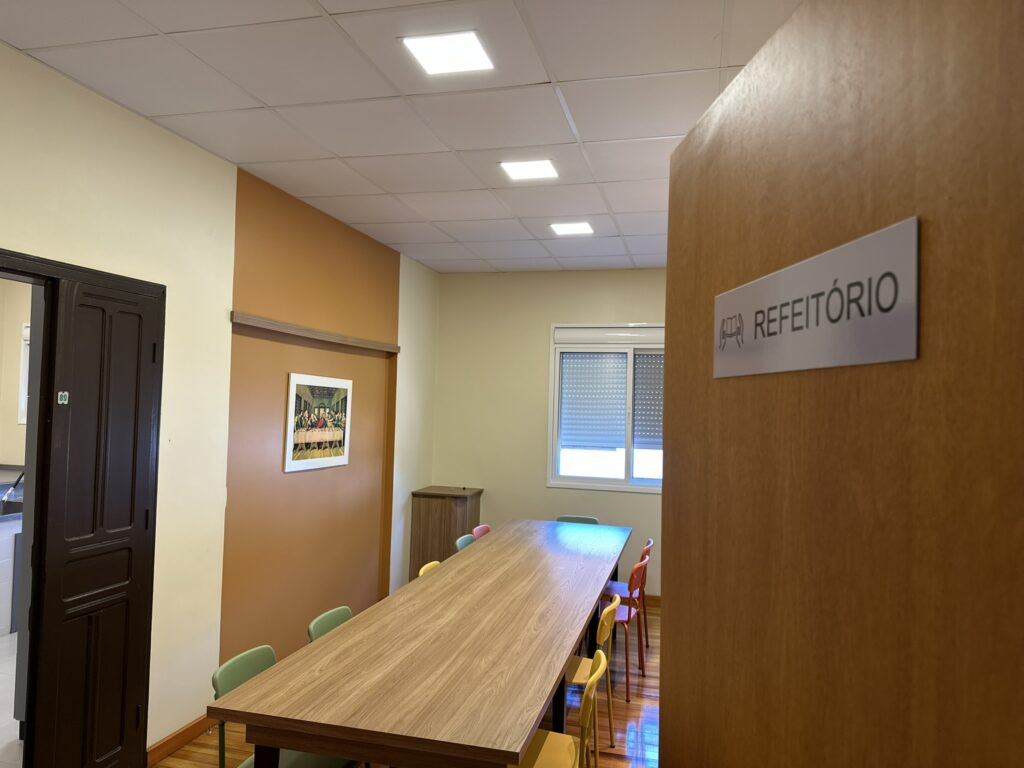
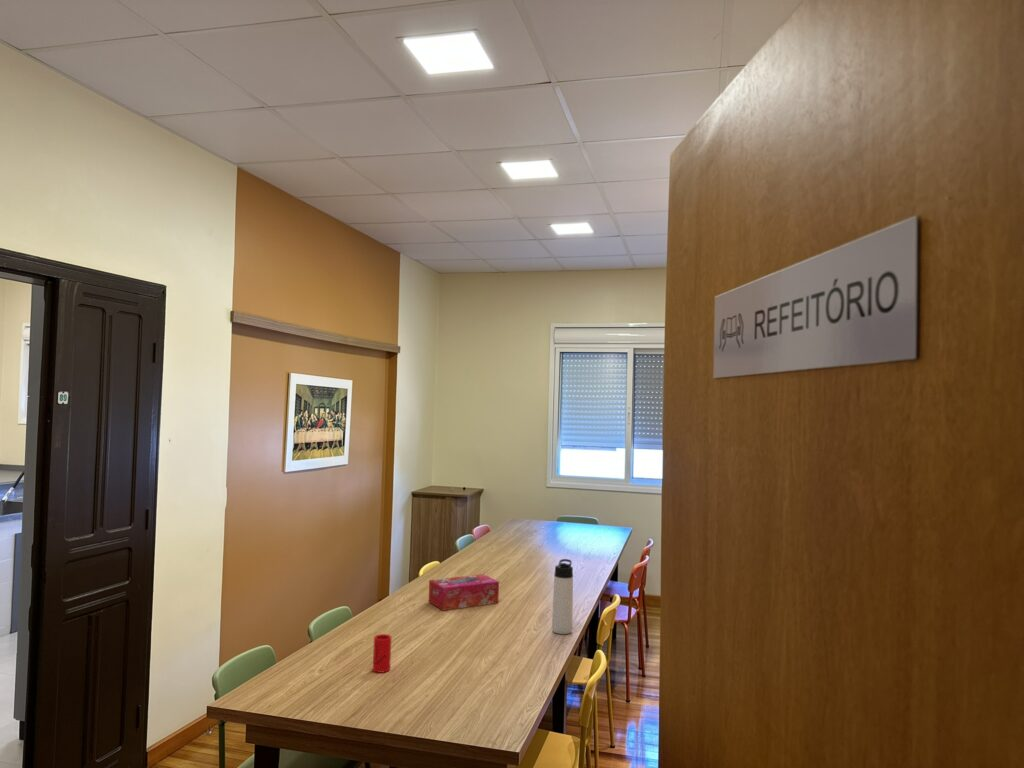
+ cup [372,633,392,674]
+ tissue box [428,573,500,612]
+ thermos bottle [551,558,574,635]
